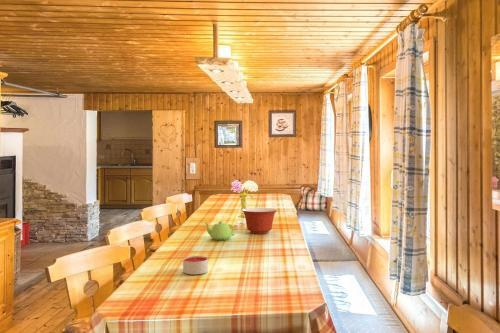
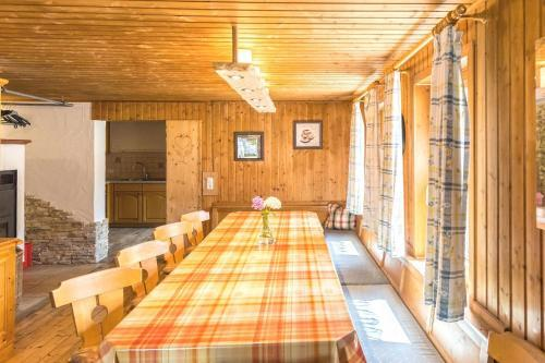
- mixing bowl [241,207,278,235]
- candle [182,255,209,275]
- teapot [204,220,236,241]
